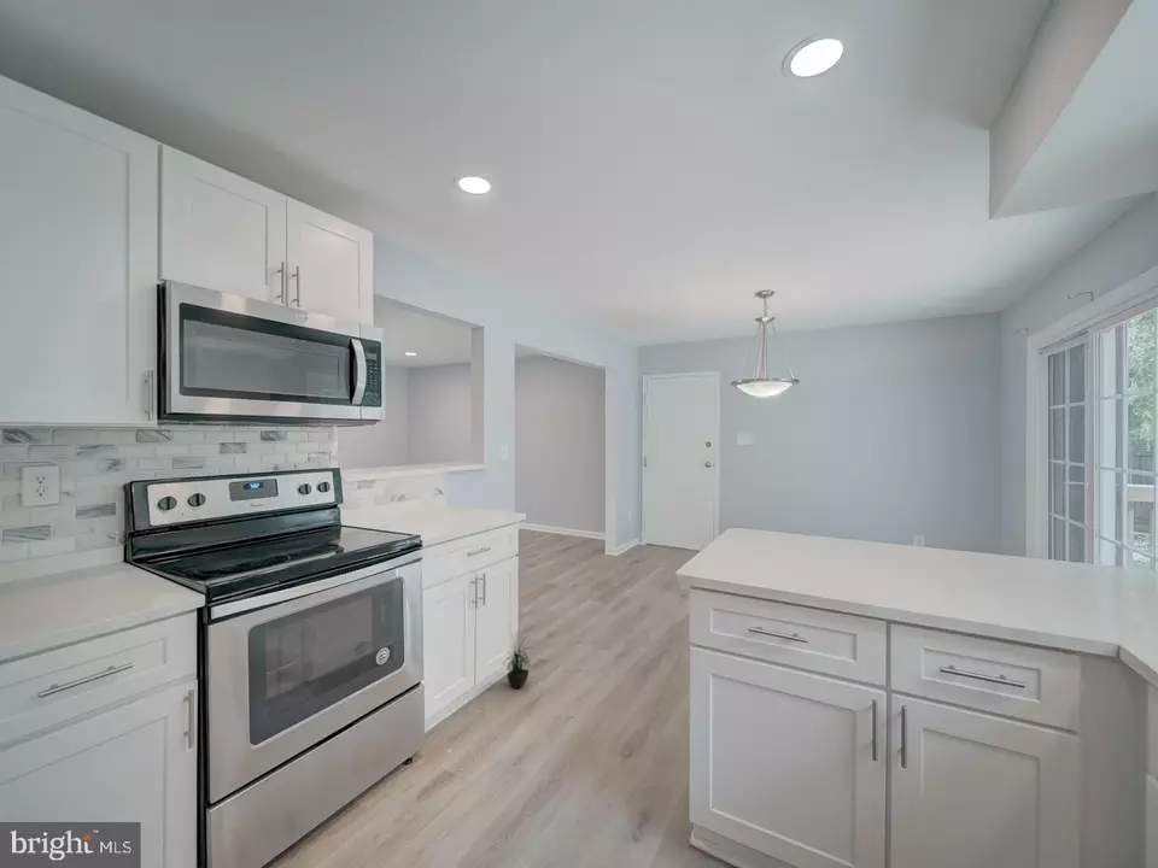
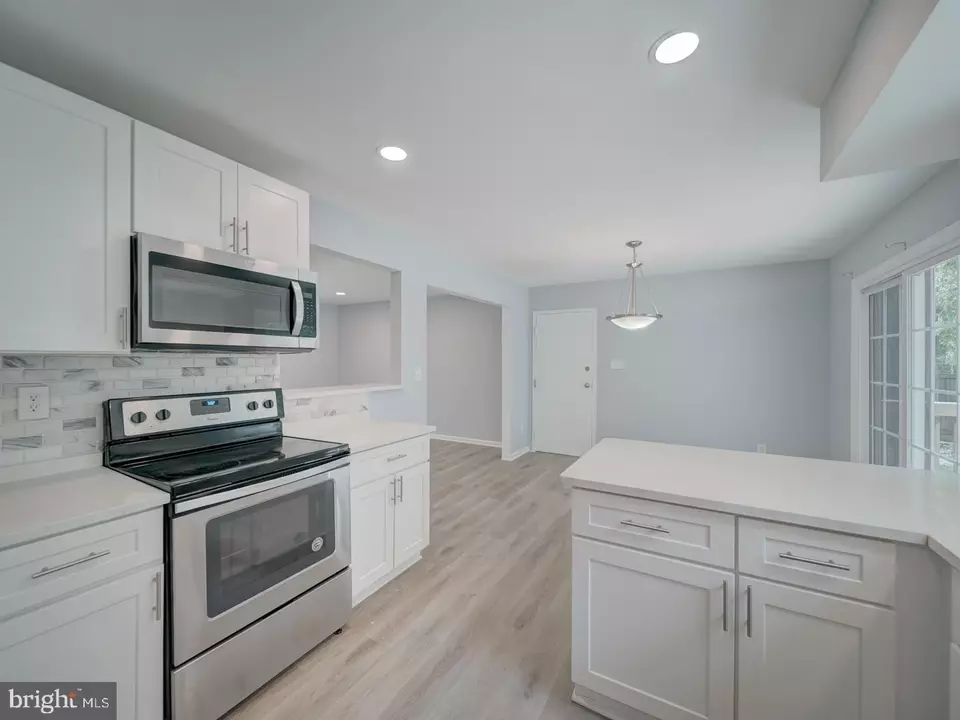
- potted plant [502,631,536,690]
